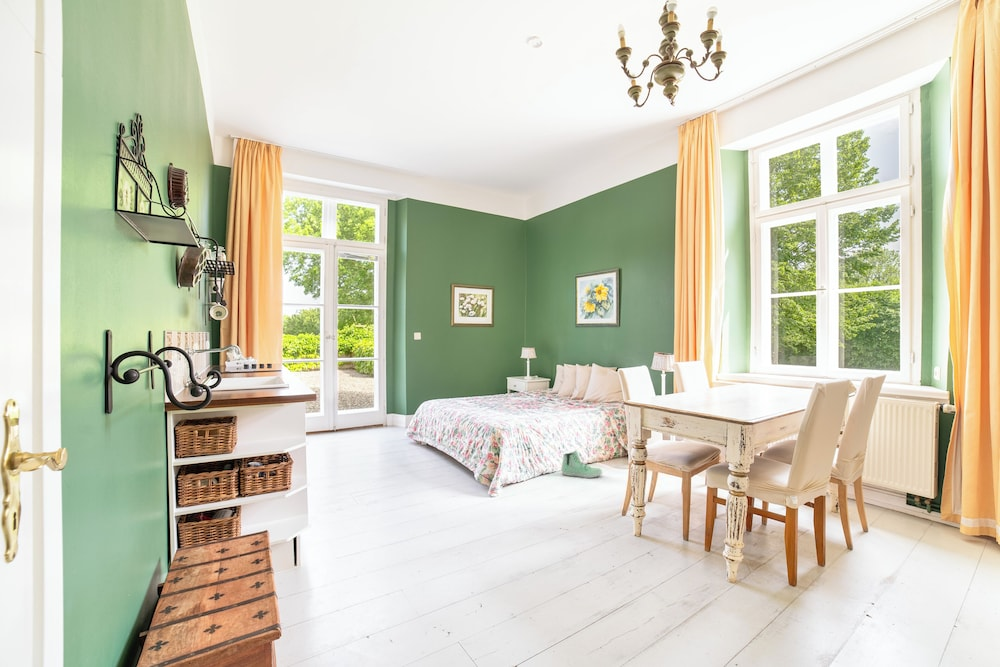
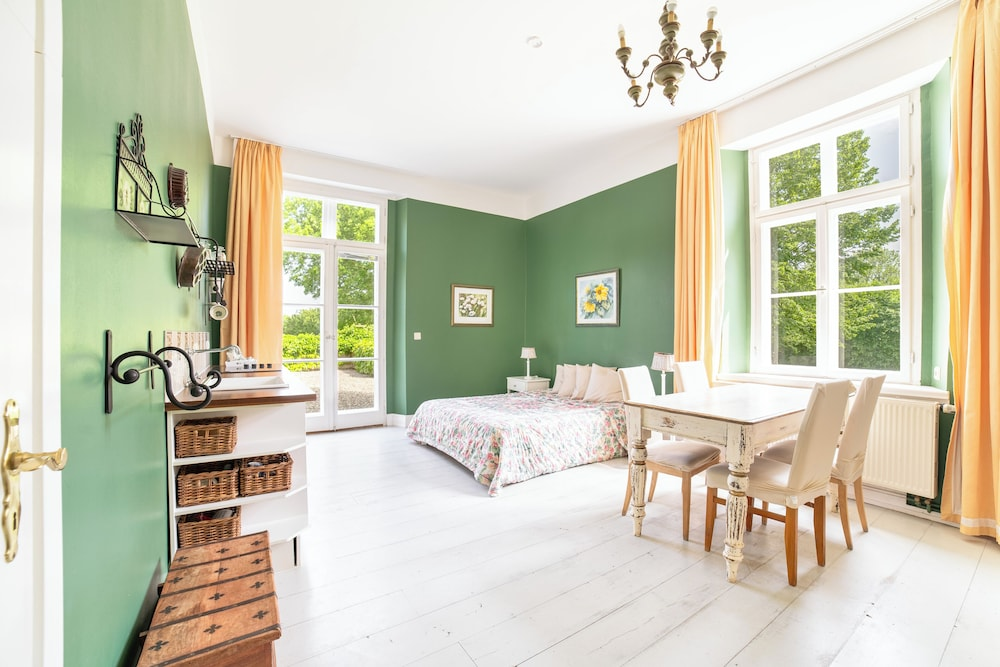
- sneaker [561,450,603,479]
